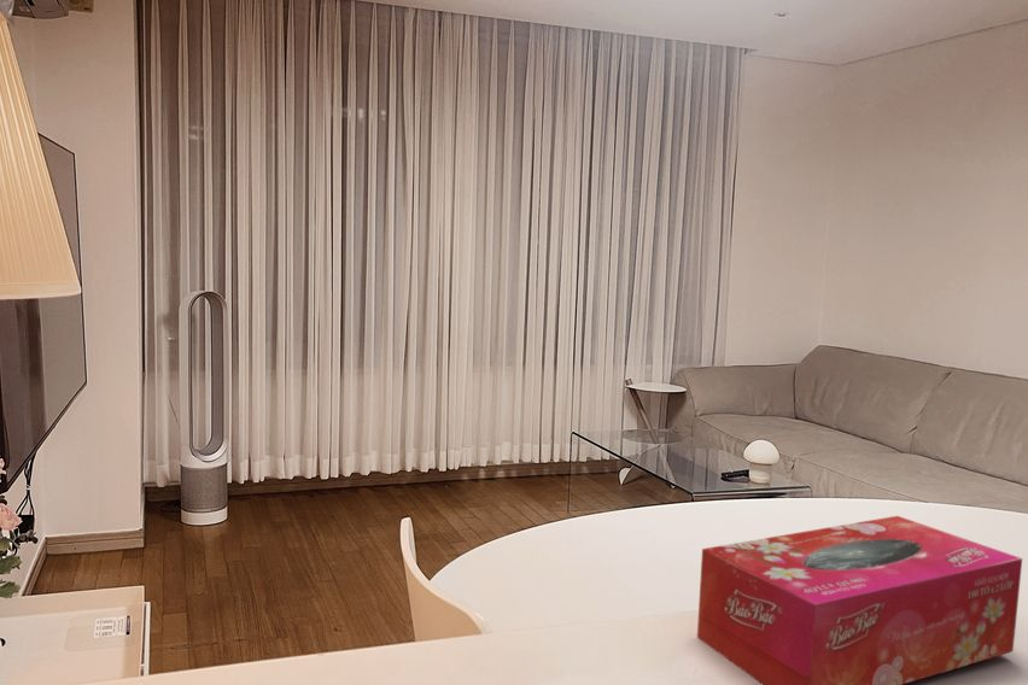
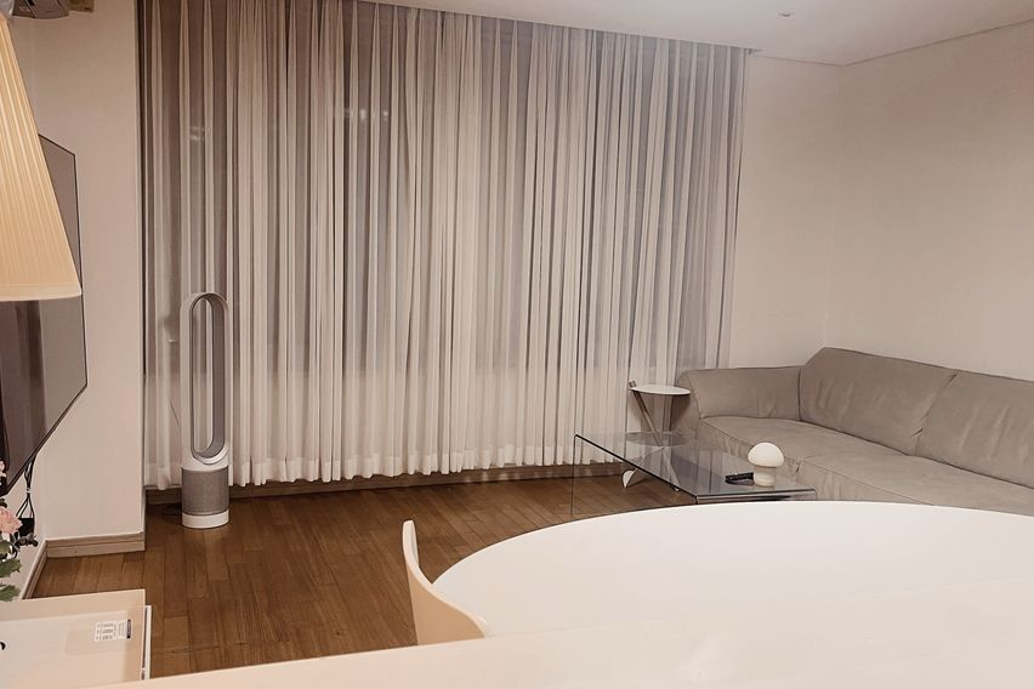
- tissue box [696,515,1023,685]
